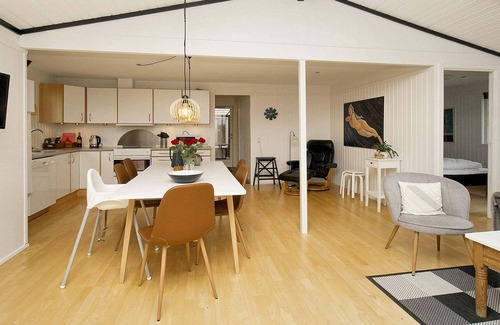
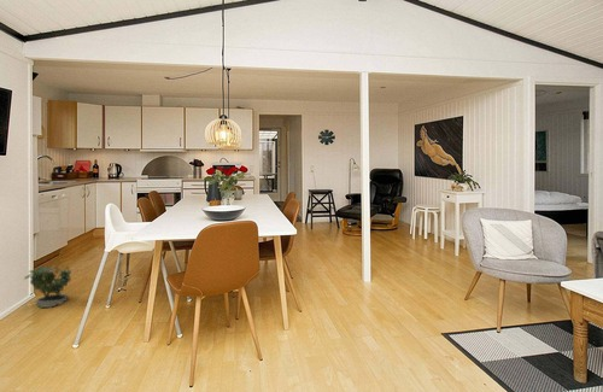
+ potted plant [23,264,72,309]
